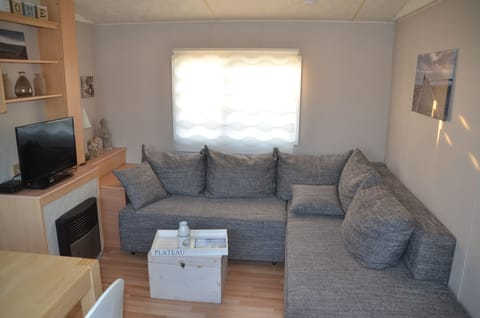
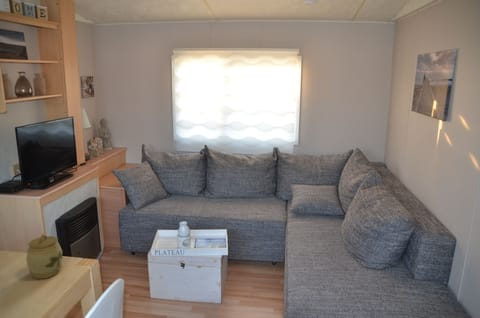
+ jar [25,233,63,280]
